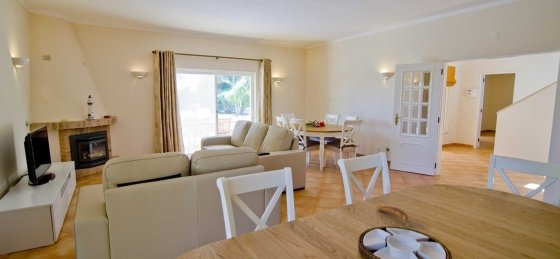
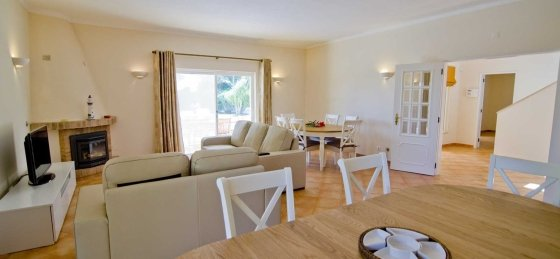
- banana [376,204,410,225]
